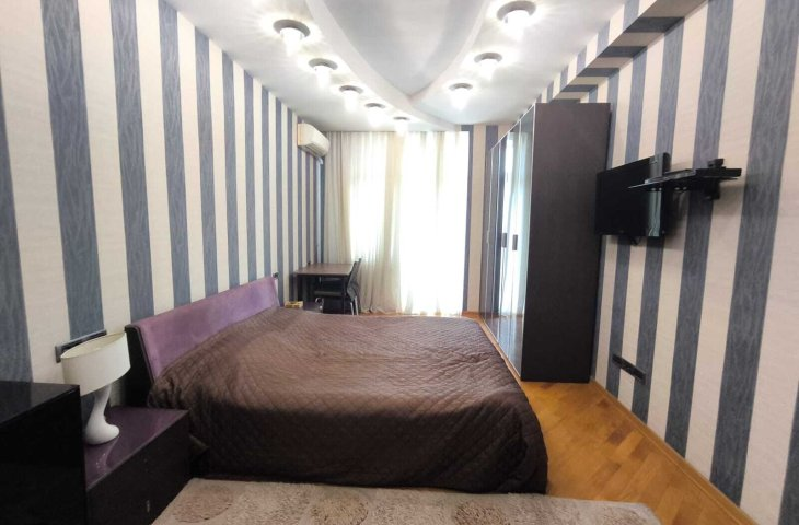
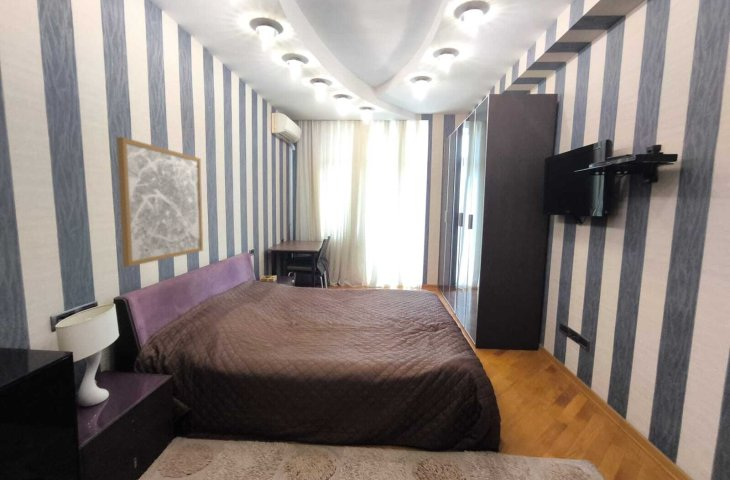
+ wall art [116,136,204,268]
